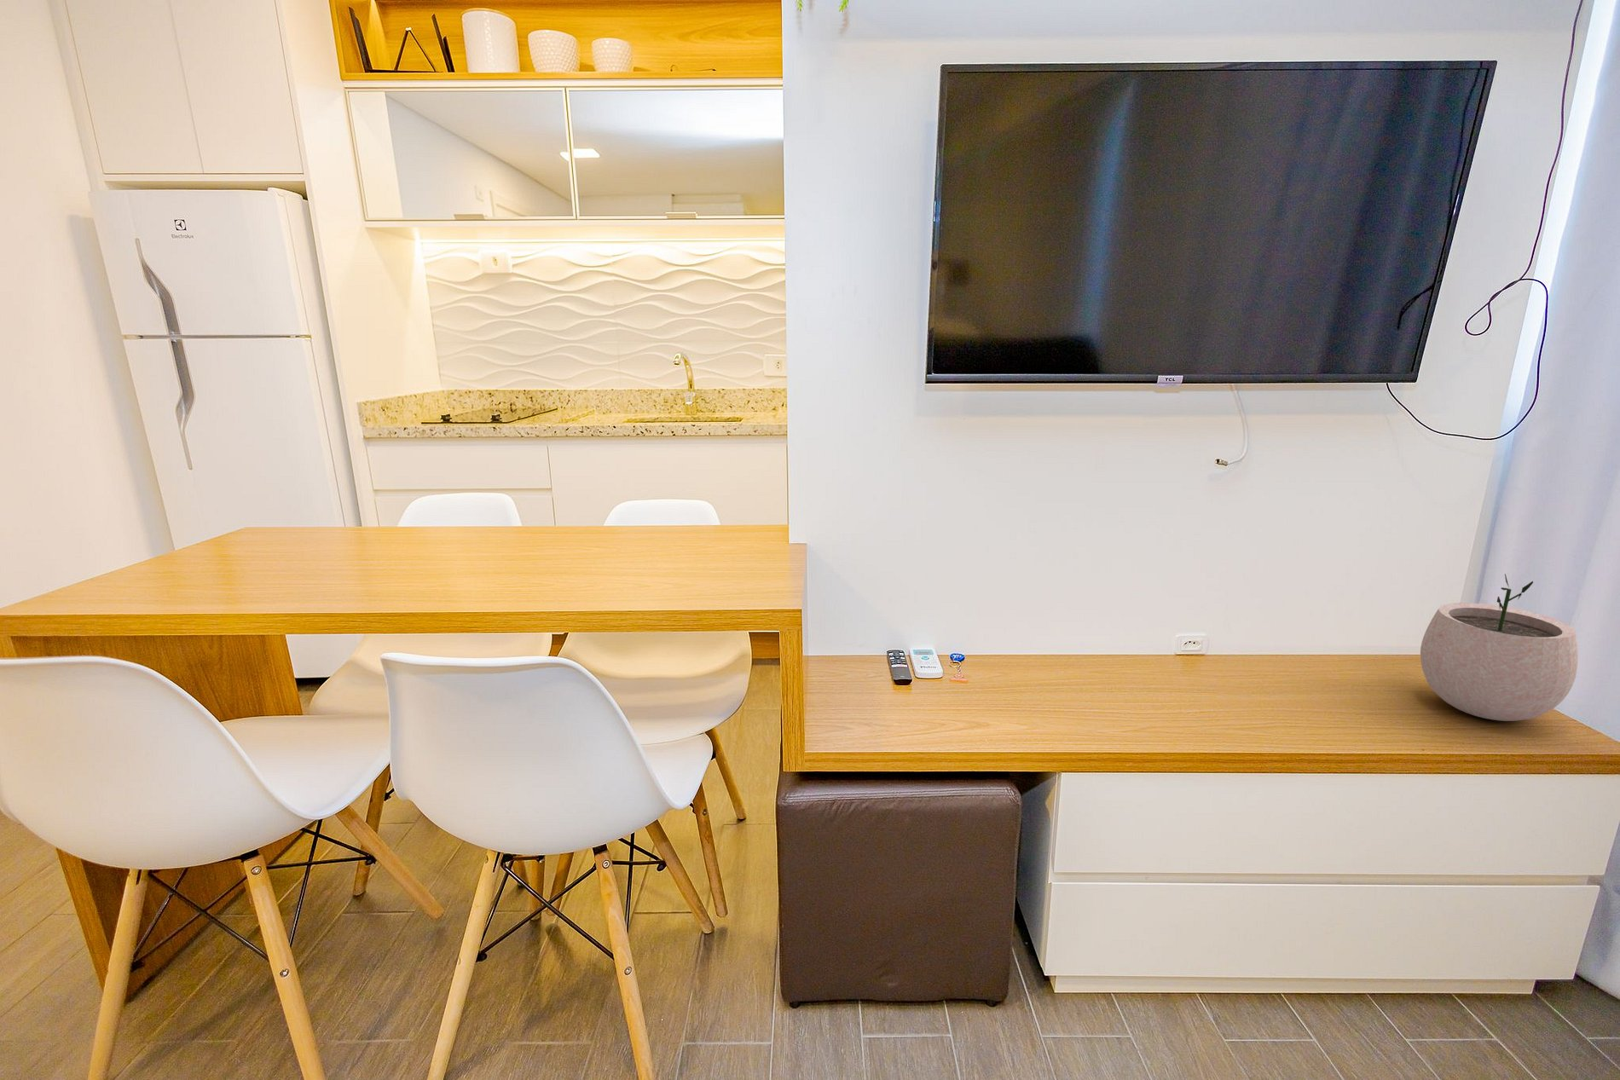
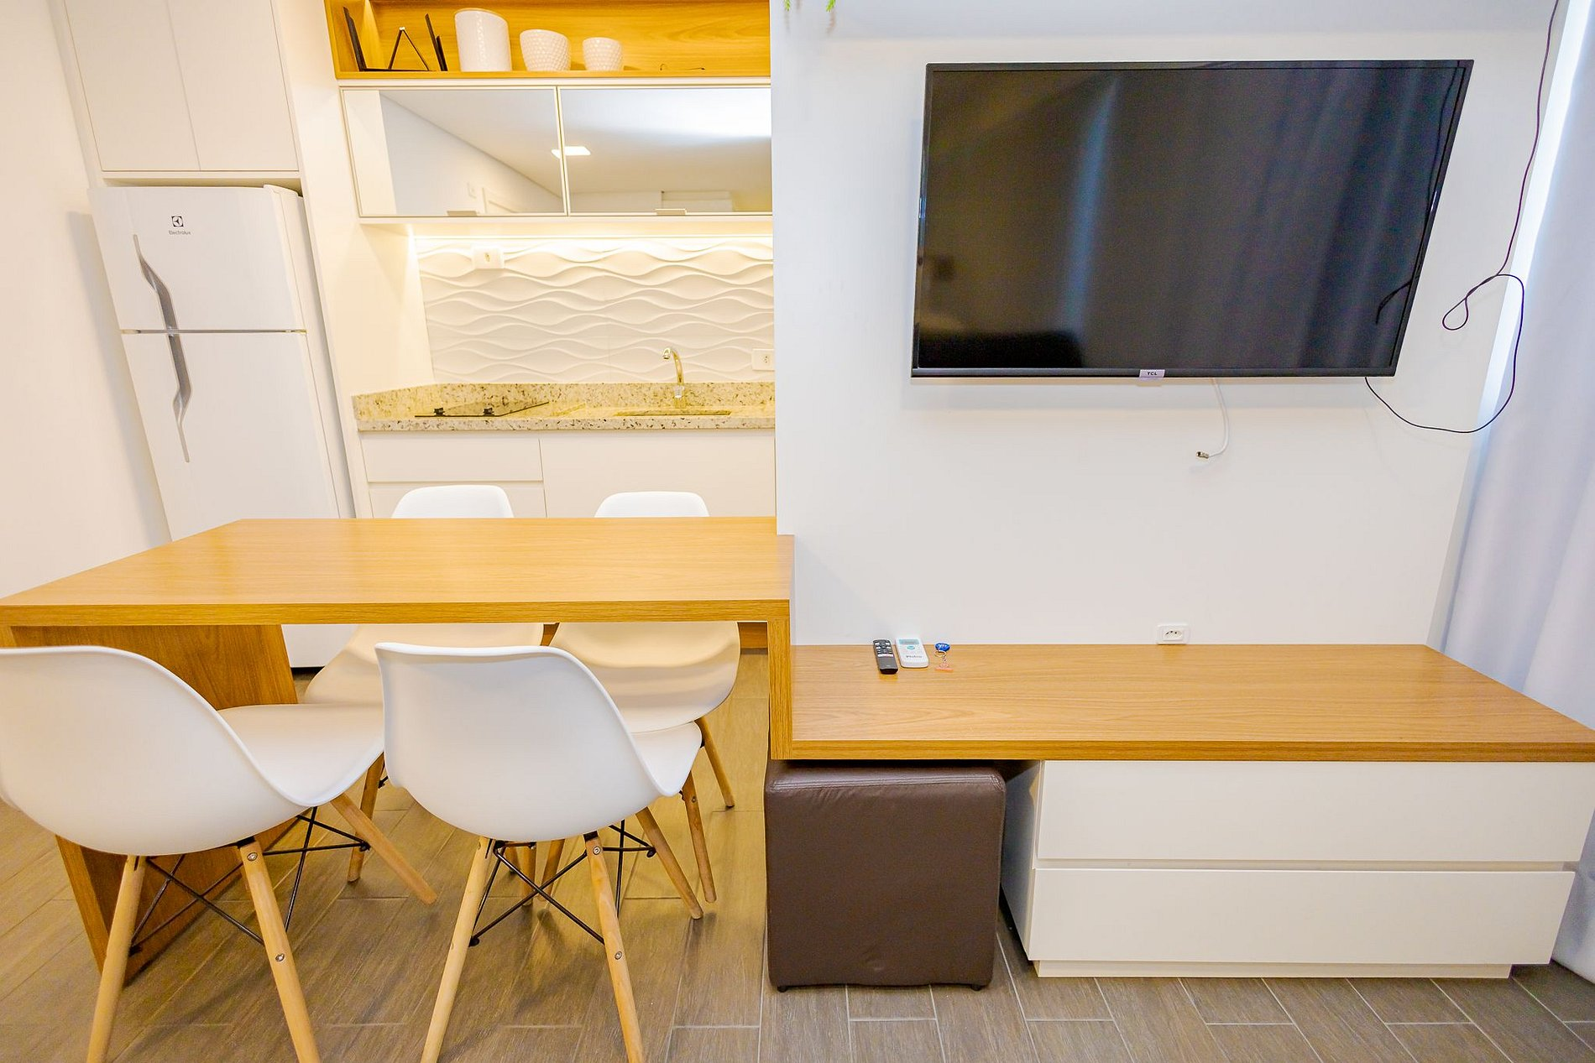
- plant pot [1420,573,1579,722]
